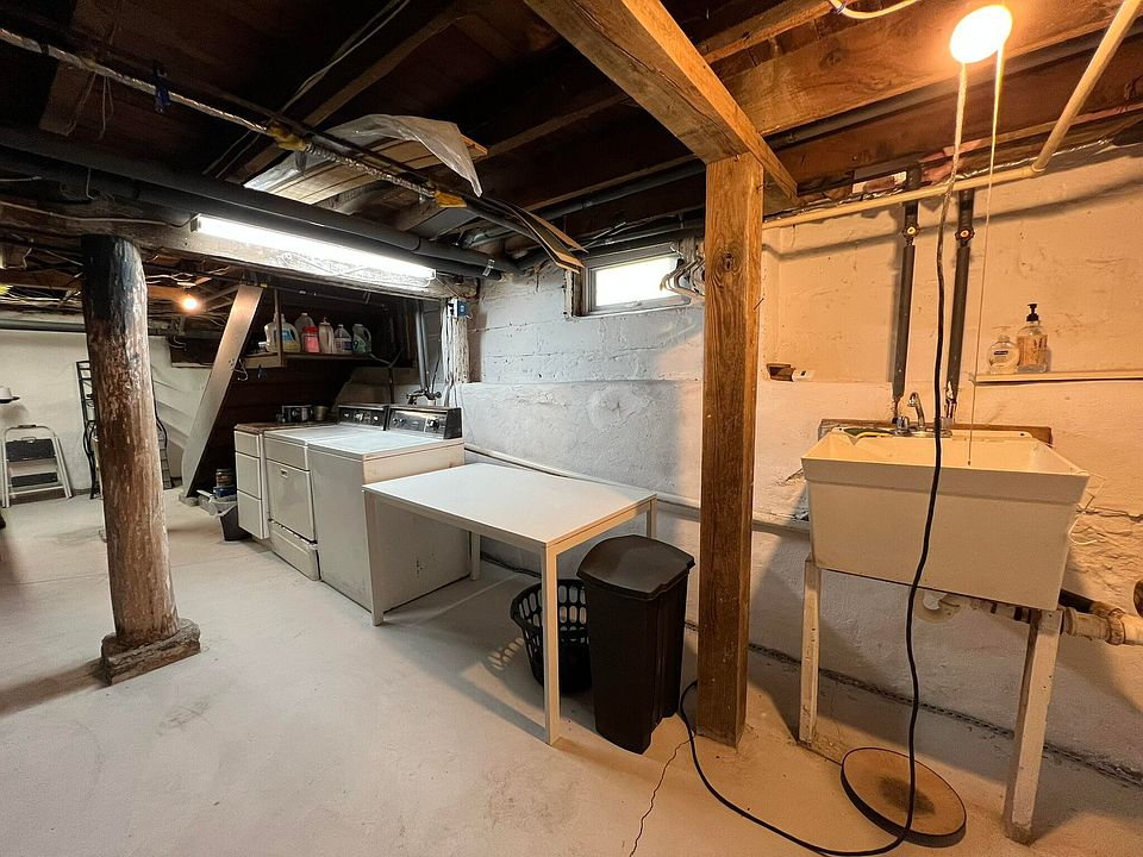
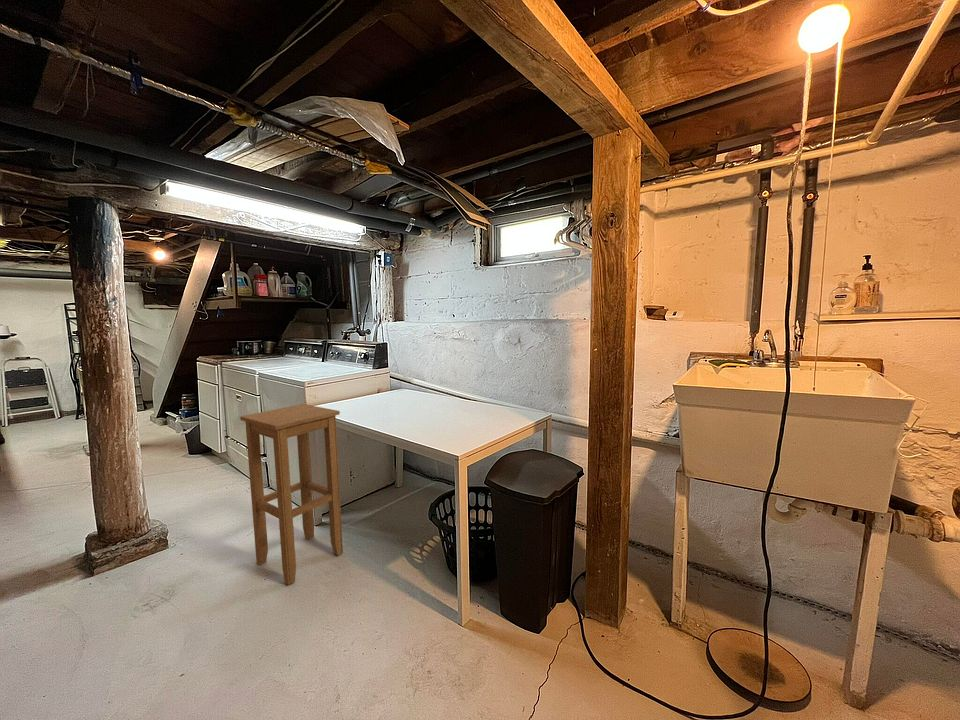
+ stool [239,403,344,586]
